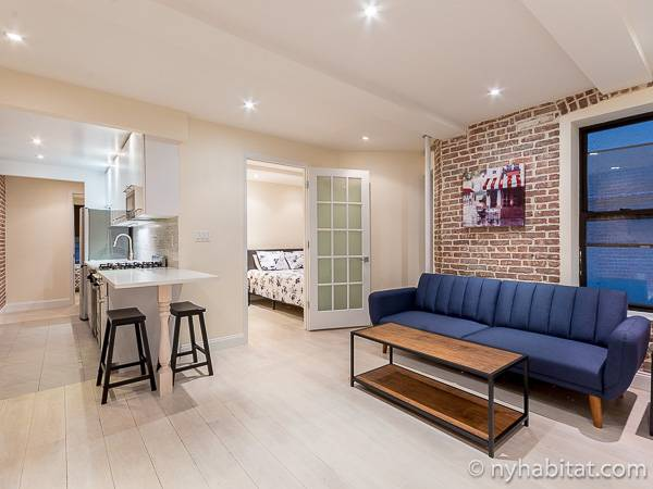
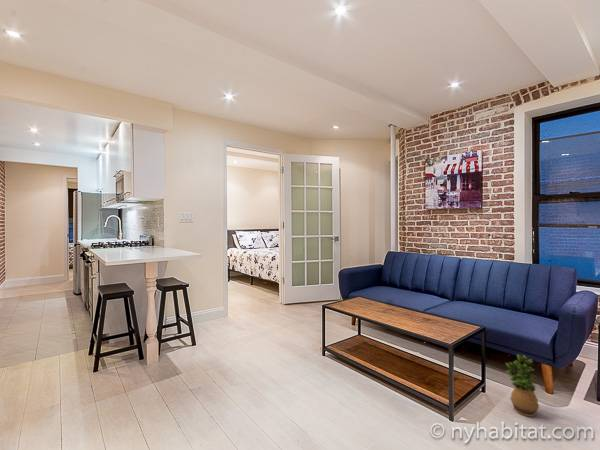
+ potted plant [504,353,540,418]
